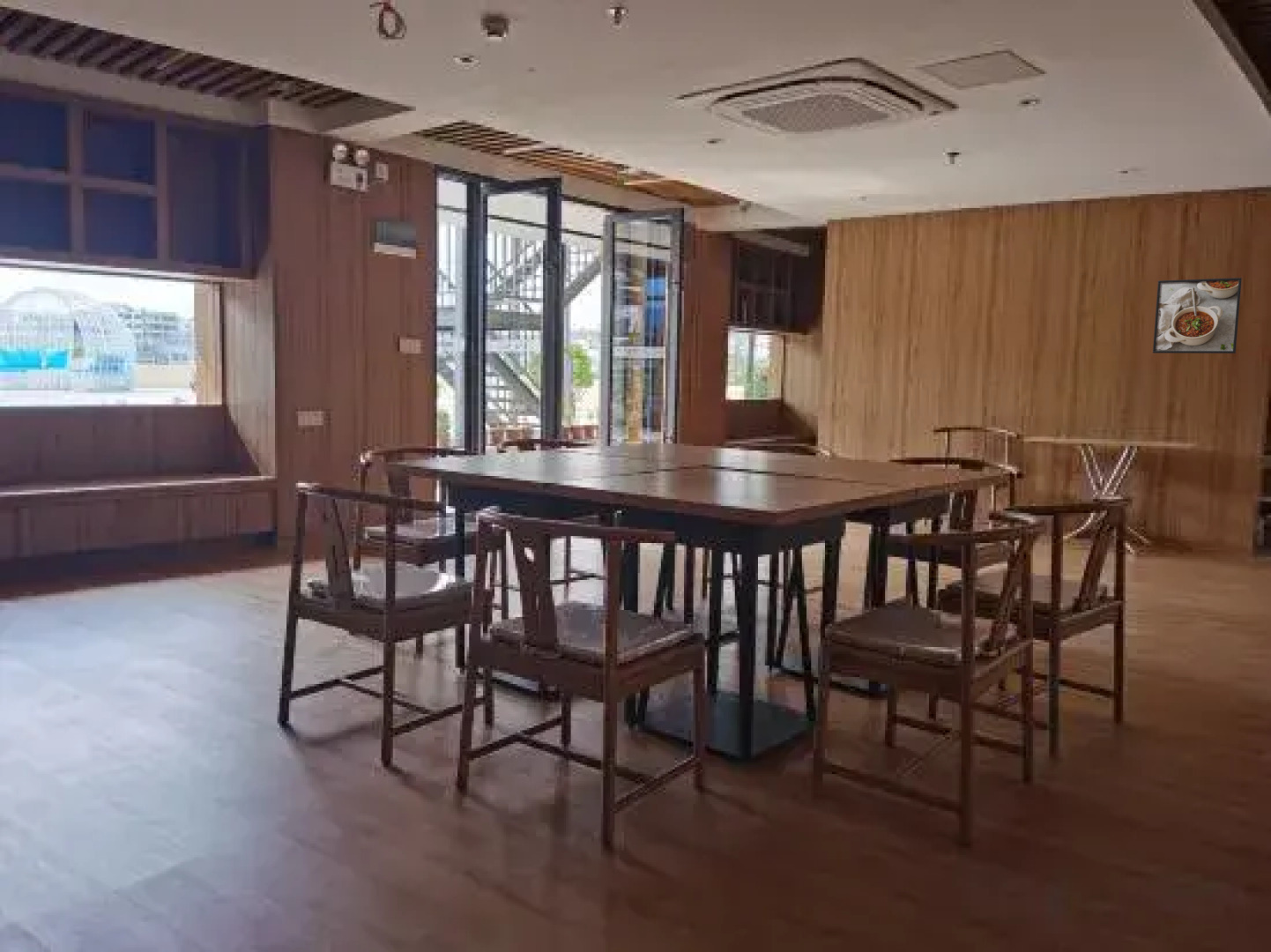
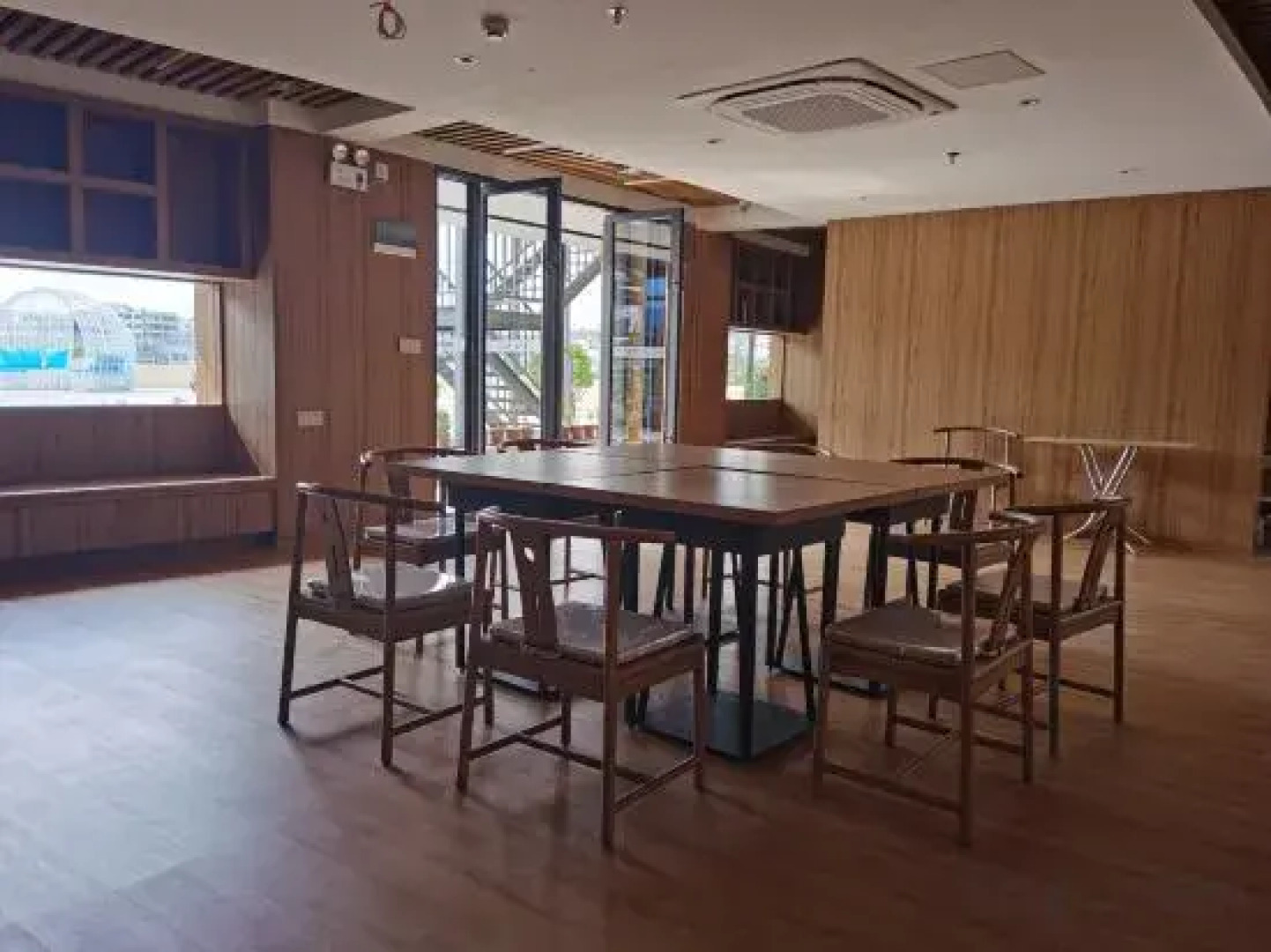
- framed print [1152,277,1243,354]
